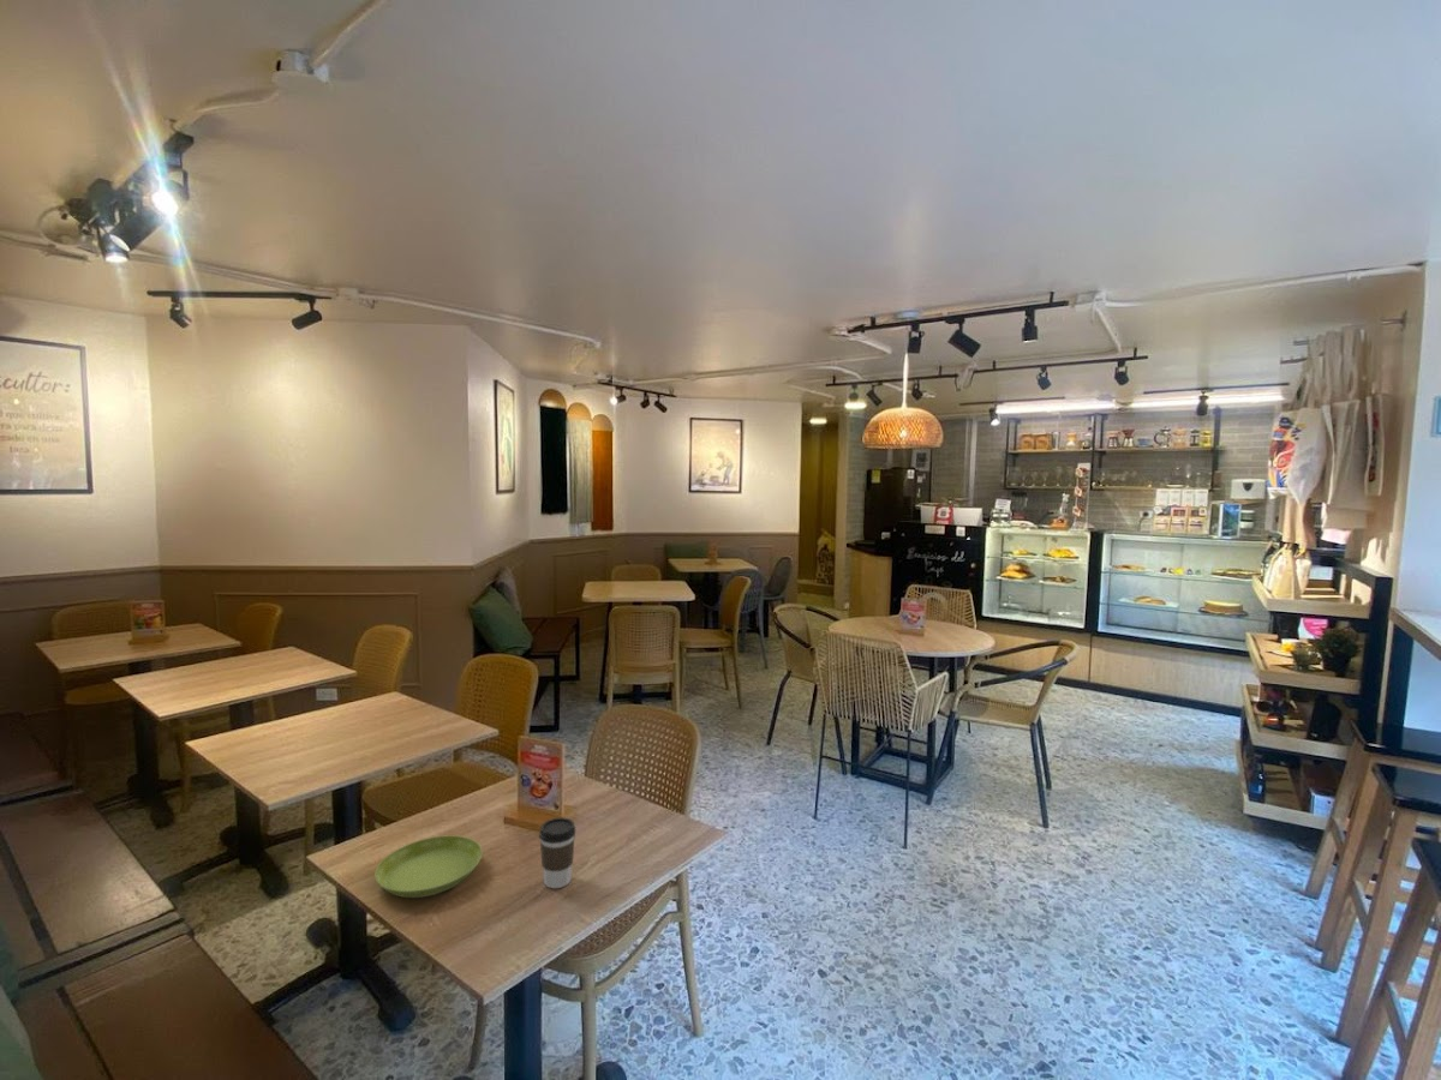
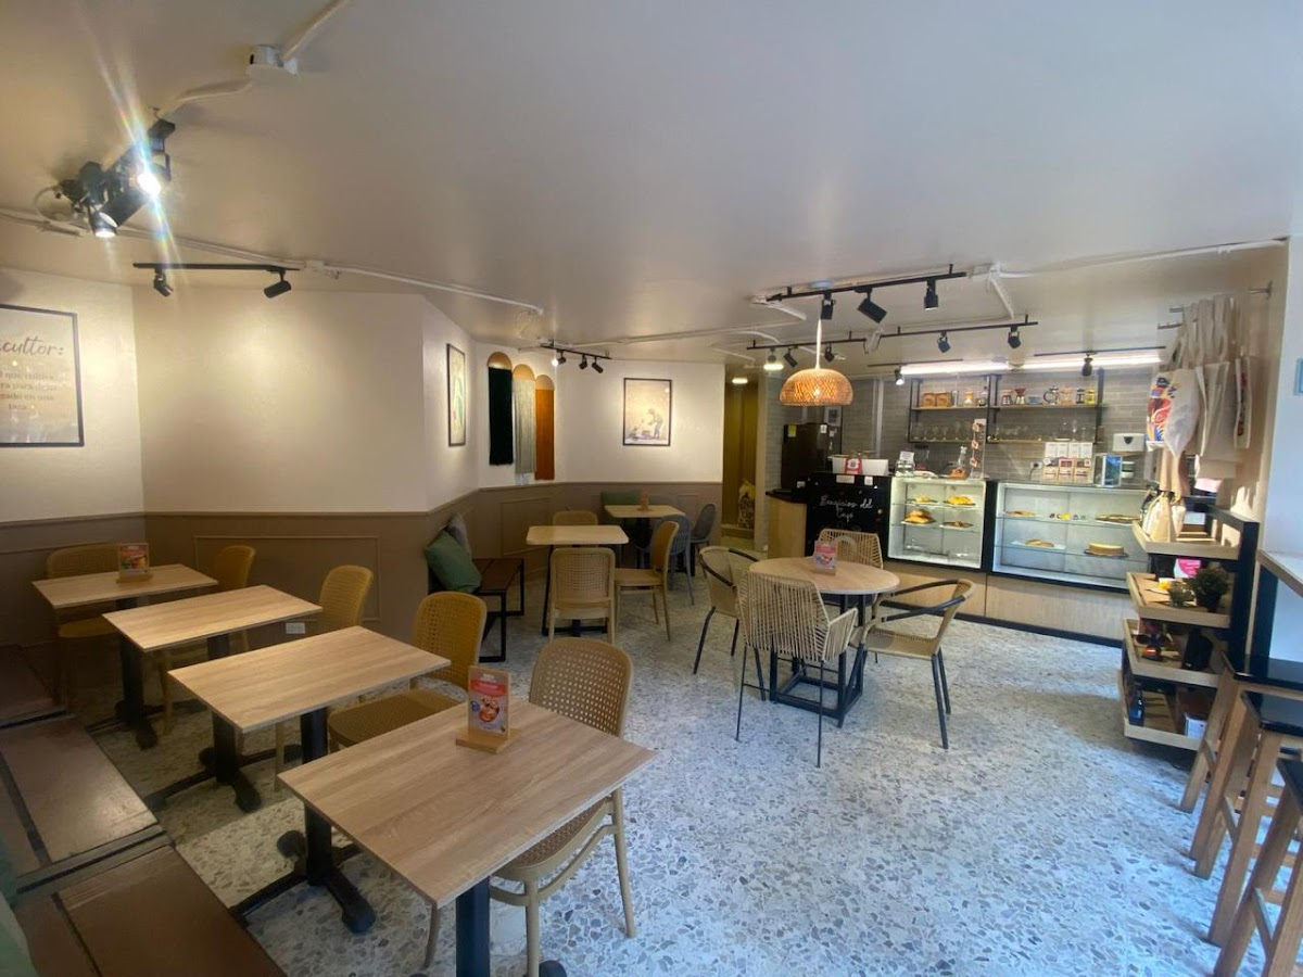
- saucer [373,834,484,899]
- coffee cup [538,816,576,889]
